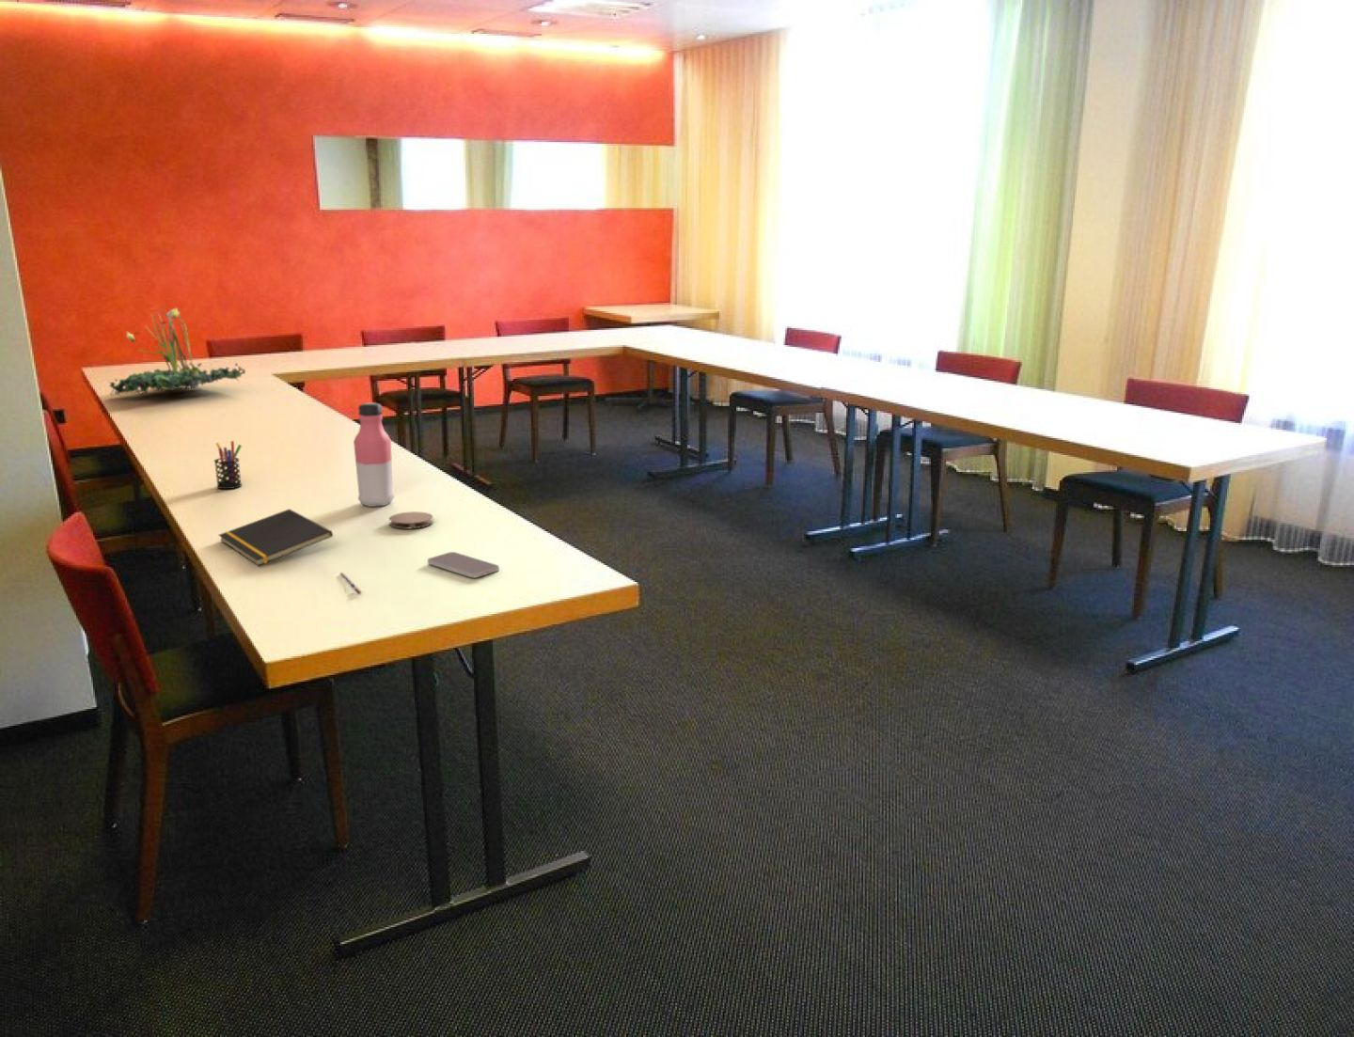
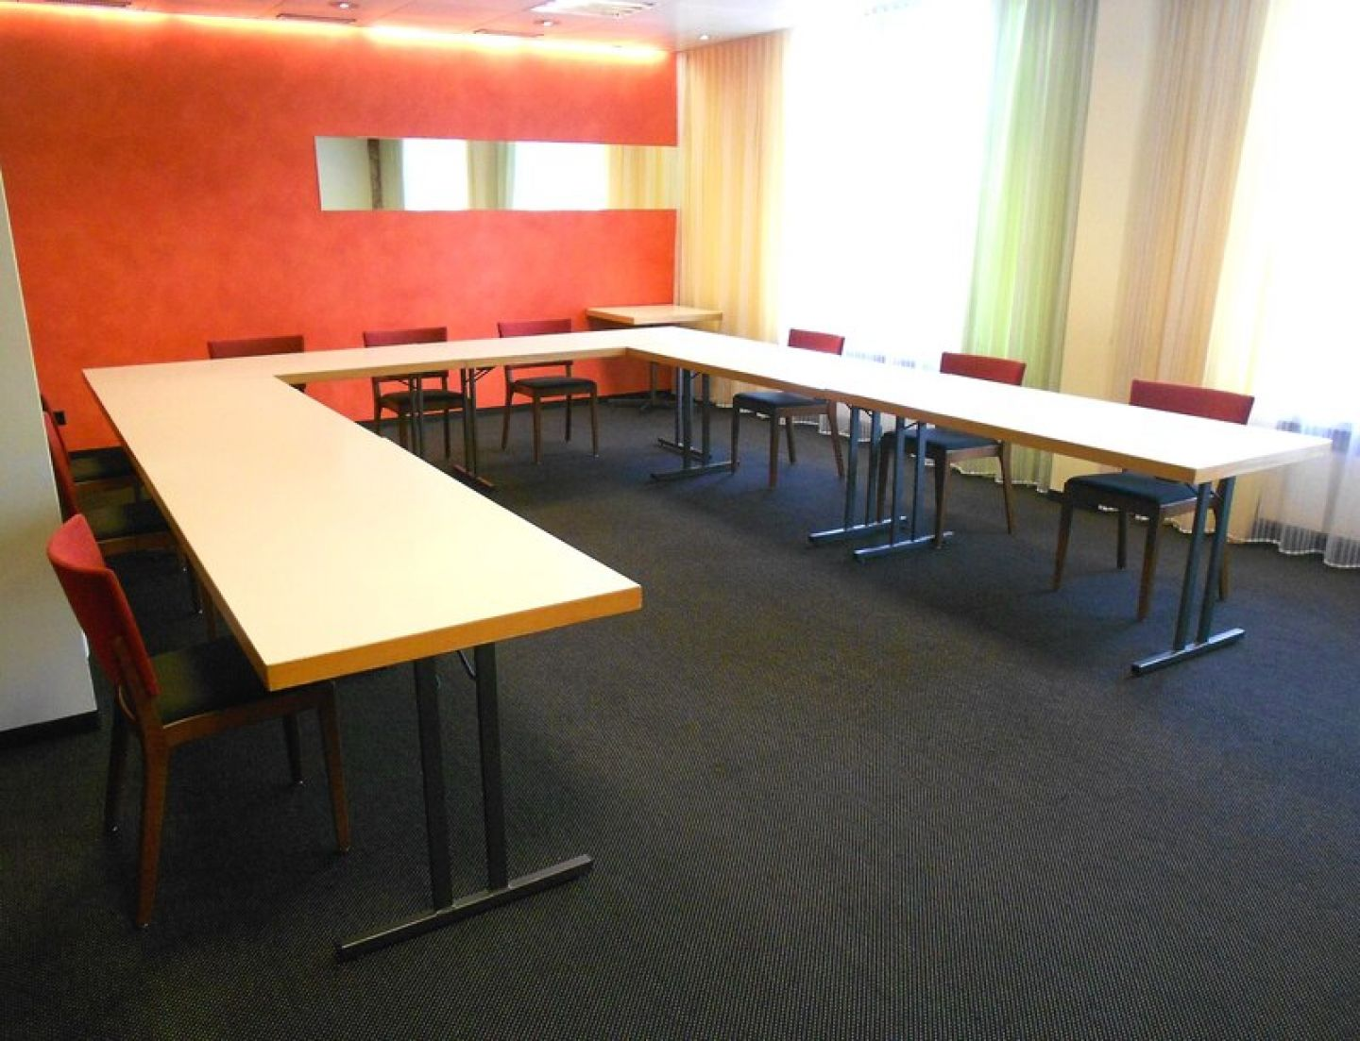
- water bottle [353,402,395,508]
- coaster [388,511,435,530]
- plant [108,306,246,396]
- pen holder [214,440,243,490]
- notepad [218,508,333,566]
- pen [339,572,362,595]
- smartphone [427,551,500,578]
